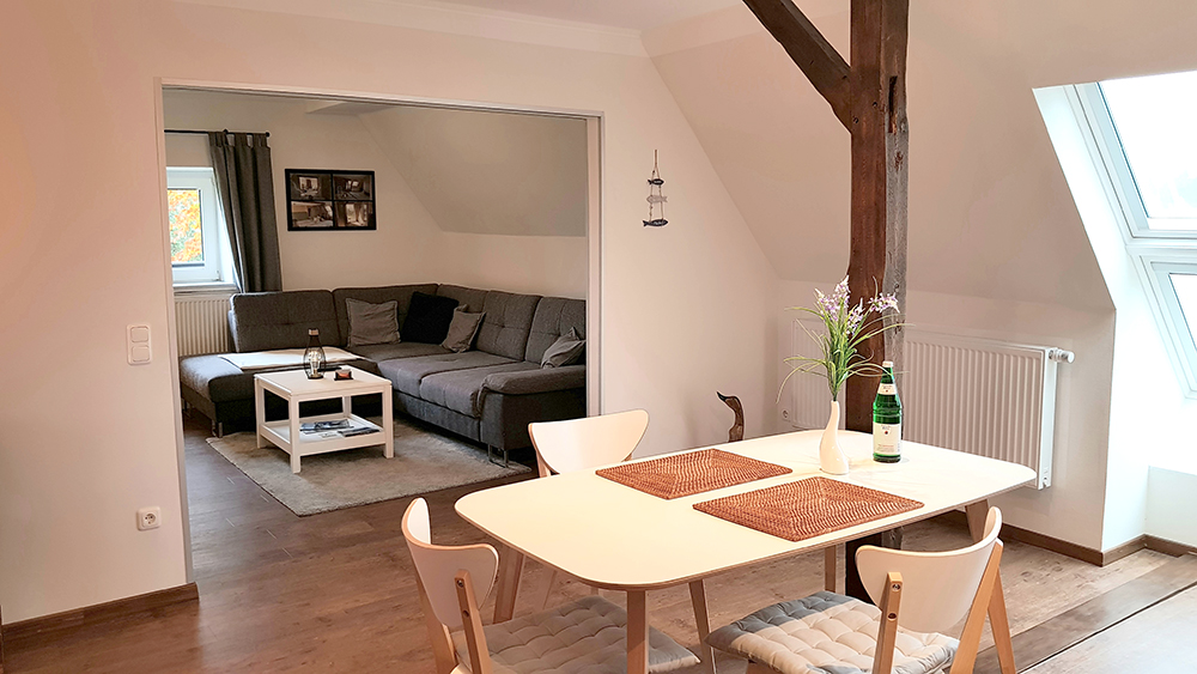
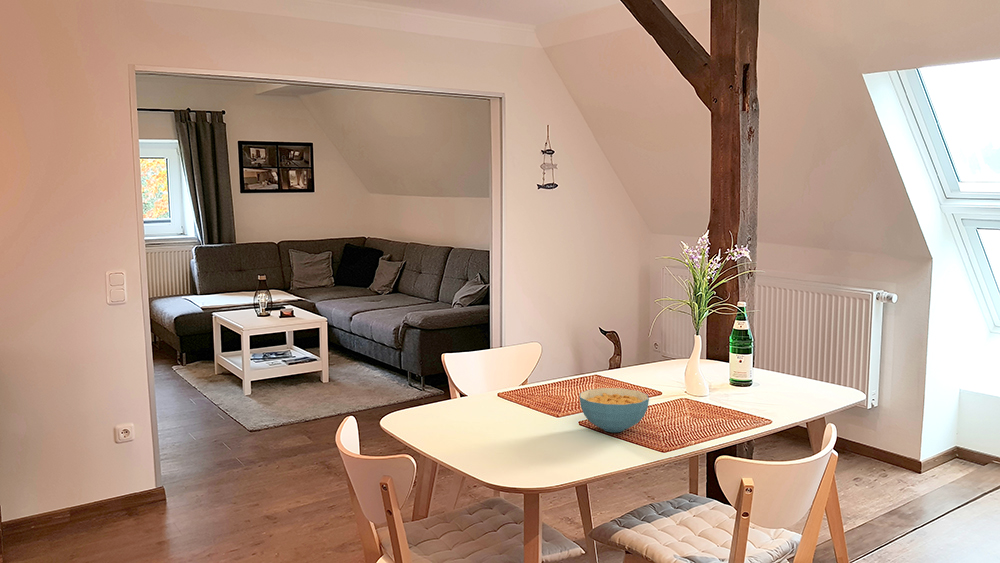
+ cereal bowl [579,387,650,433]
